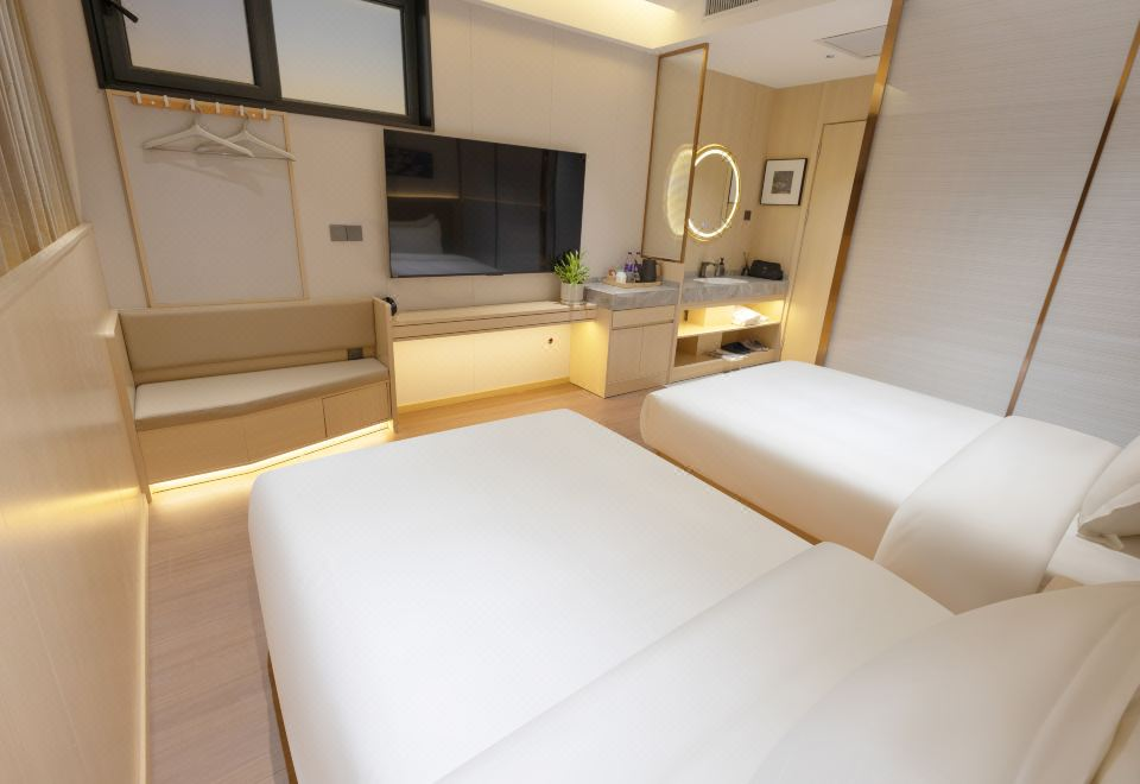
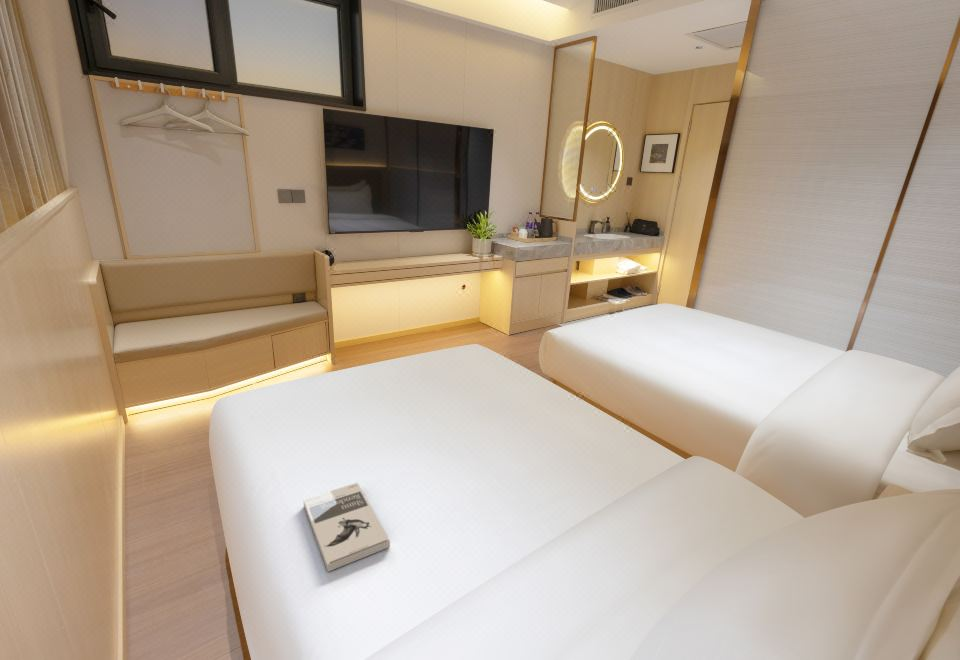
+ book [302,482,391,573]
